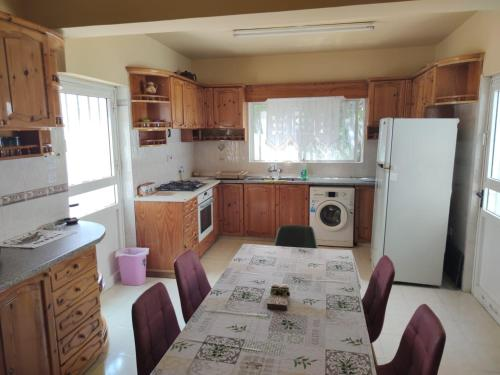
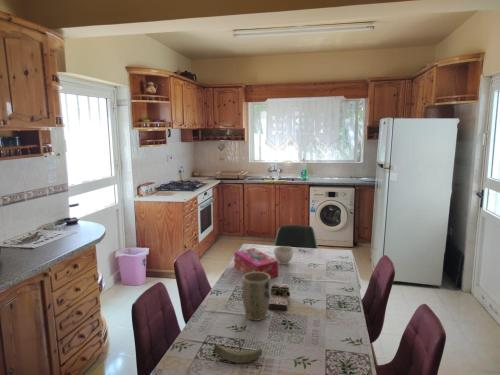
+ banana [212,344,263,364]
+ tissue box [233,247,279,279]
+ bowl [273,245,294,266]
+ plant pot [241,272,272,322]
